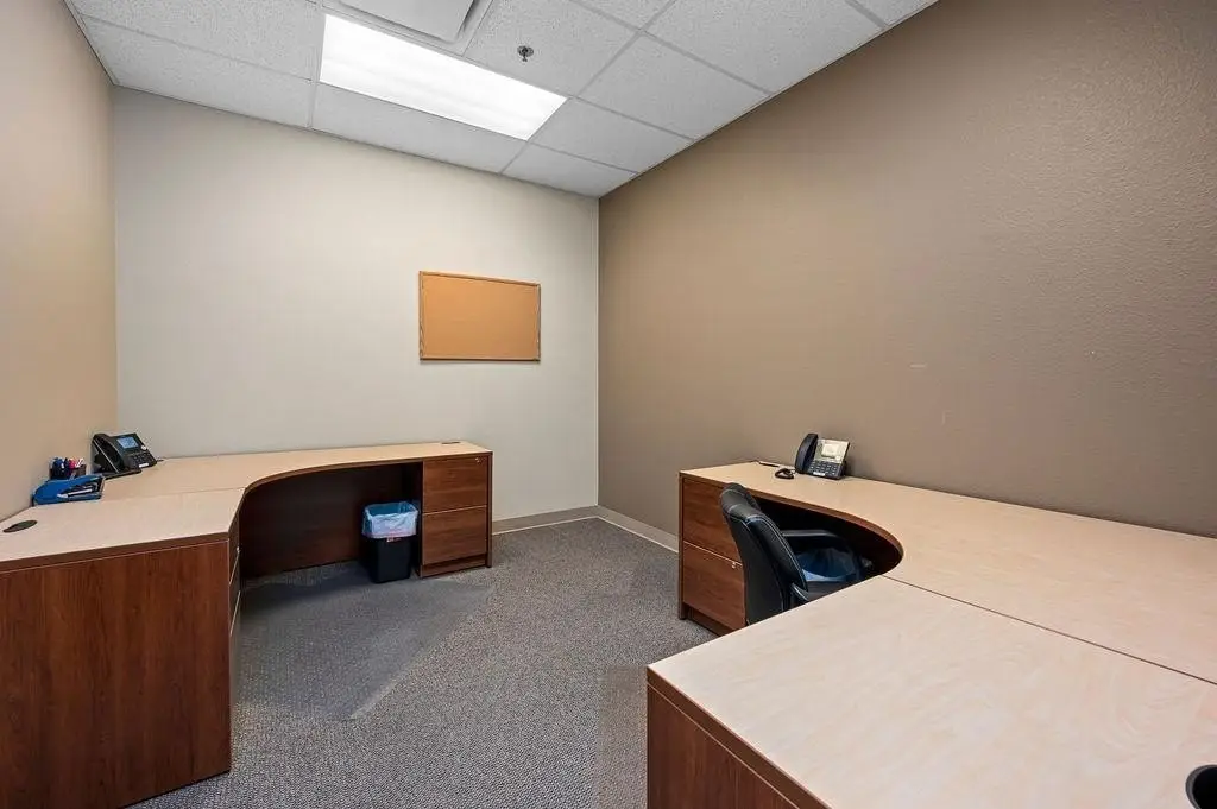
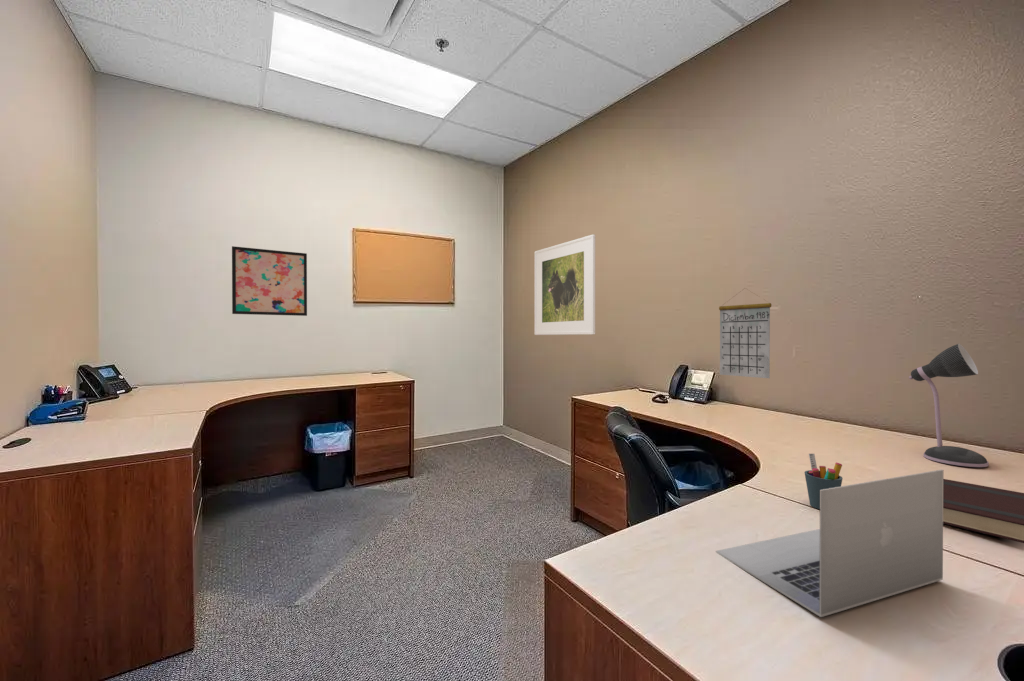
+ pen holder [804,453,844,510]
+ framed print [534,233,596,336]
+ desk lamp [908,343,990,468]
+ book [943,478,1024,544]
+ wall art [231,245,308,317]
+ calendar [718,287,772,379]
+ laptop [715,469,944,618]
